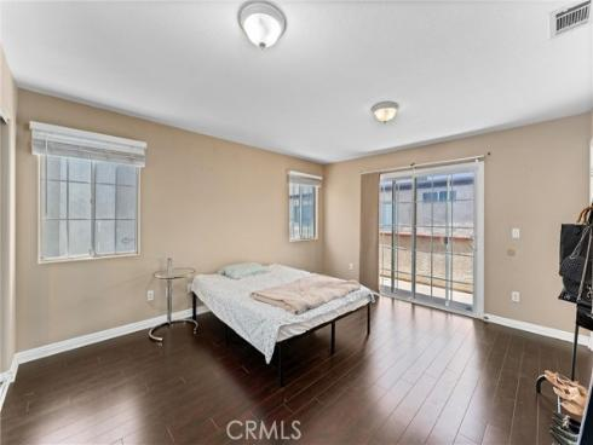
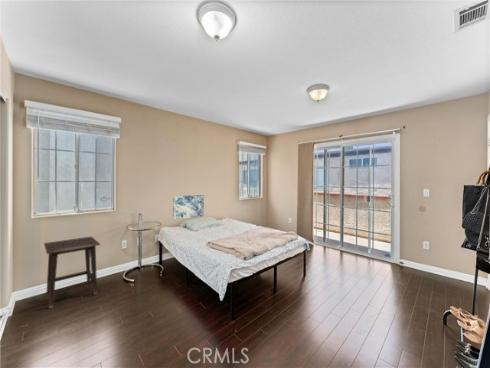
+ wall art [172,194,205,220]
+ side table [43,235,101,309]
